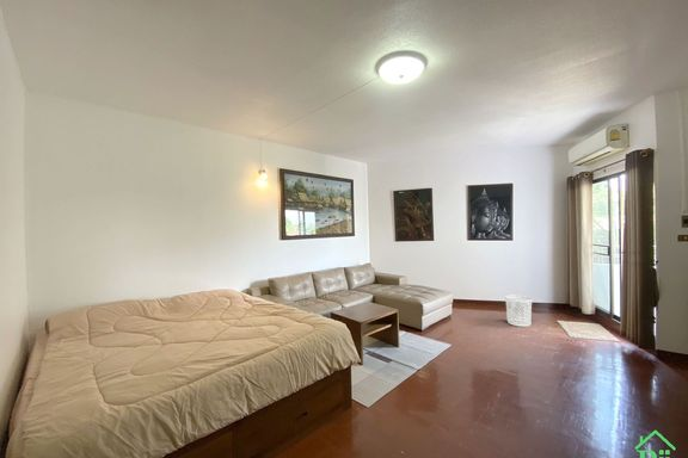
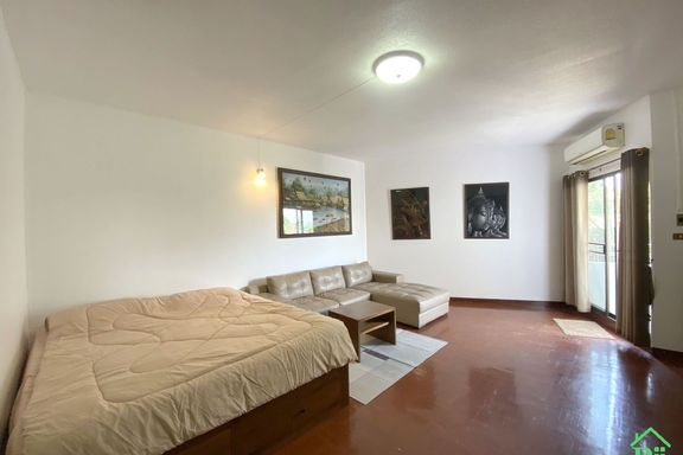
- waste bin [504,295,533,328]
